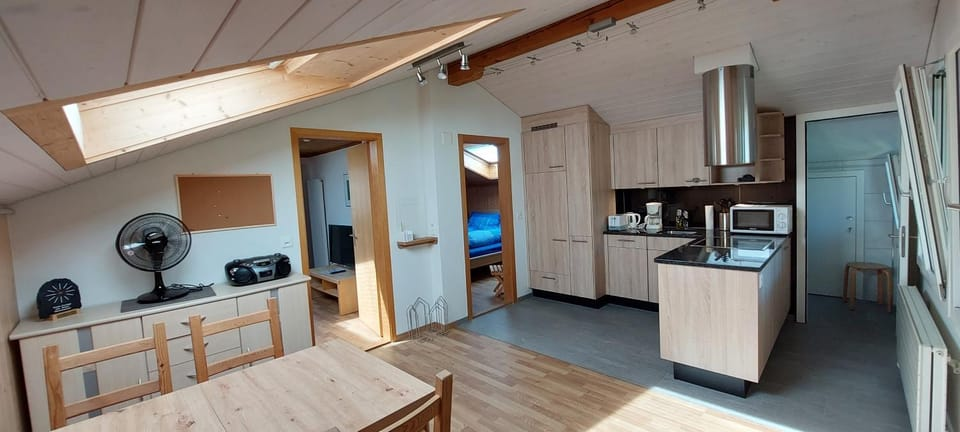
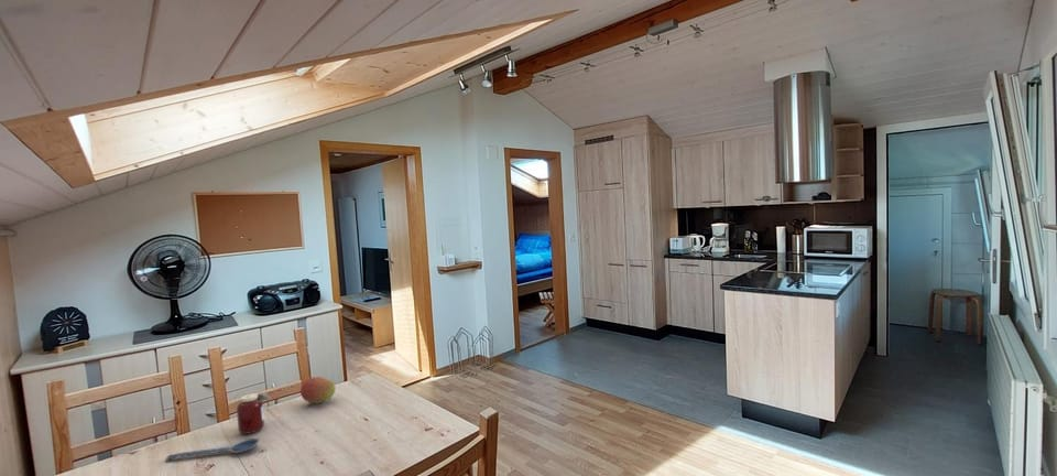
+ fruit [299,376,337,404]
+ jar [236,391,273,435]
+ spoon [164,437,261,462]
